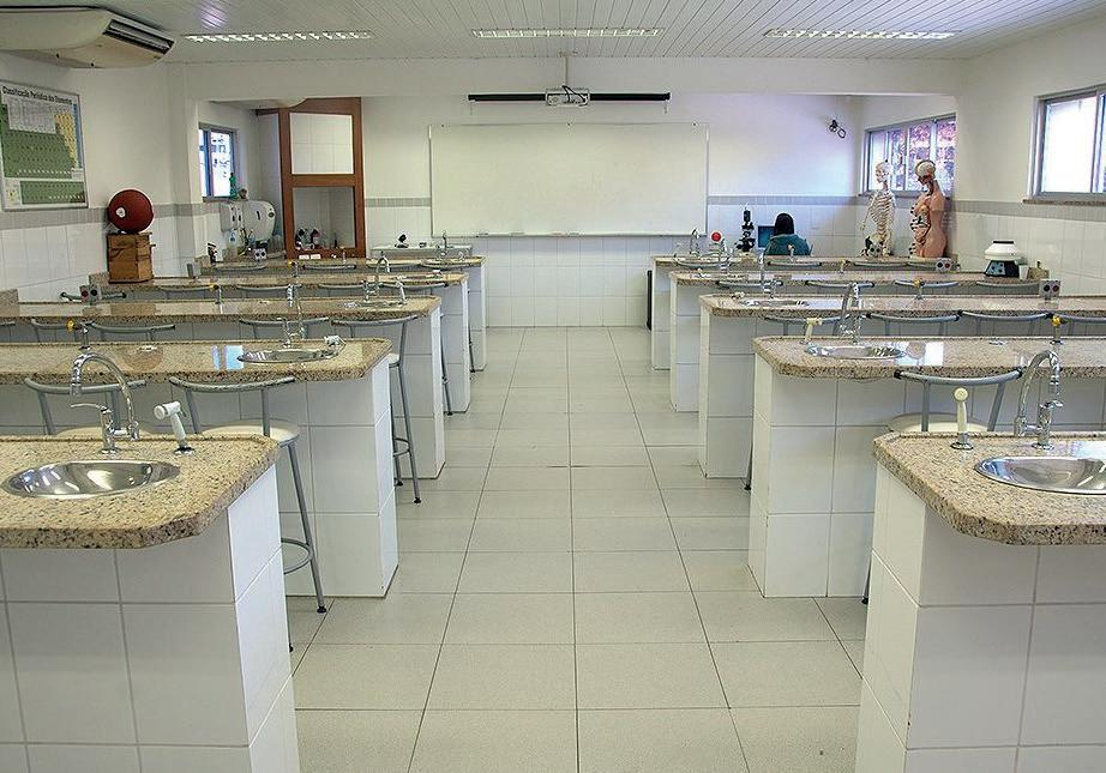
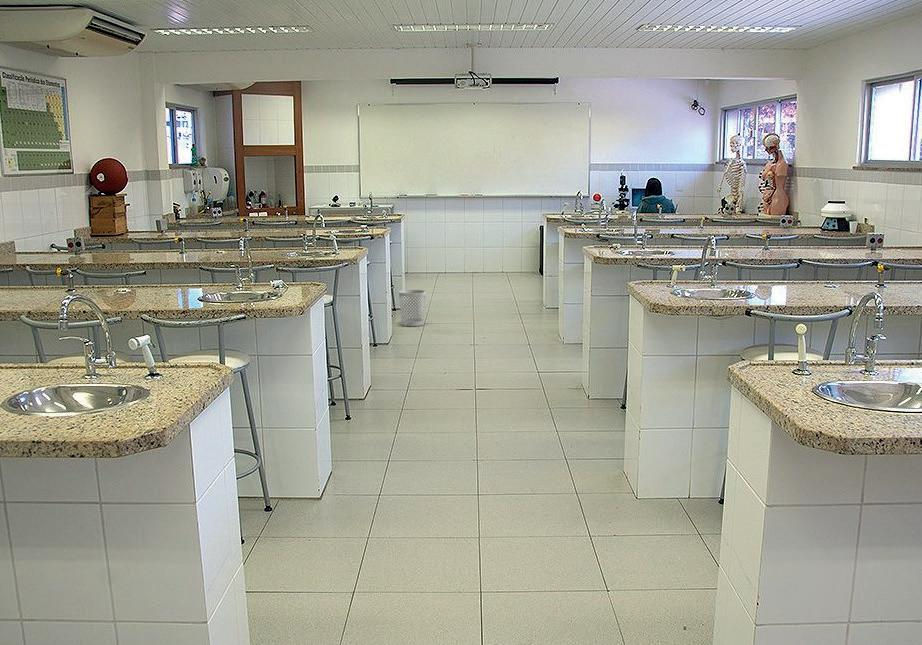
+ wastebasket [398,289,427,327]
